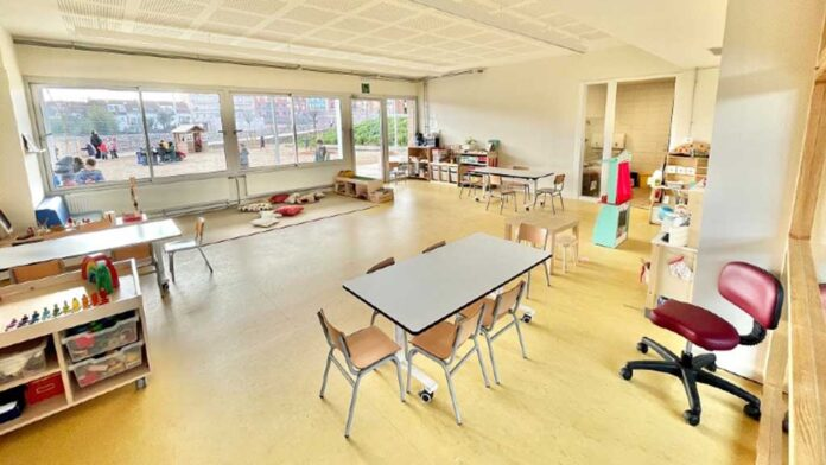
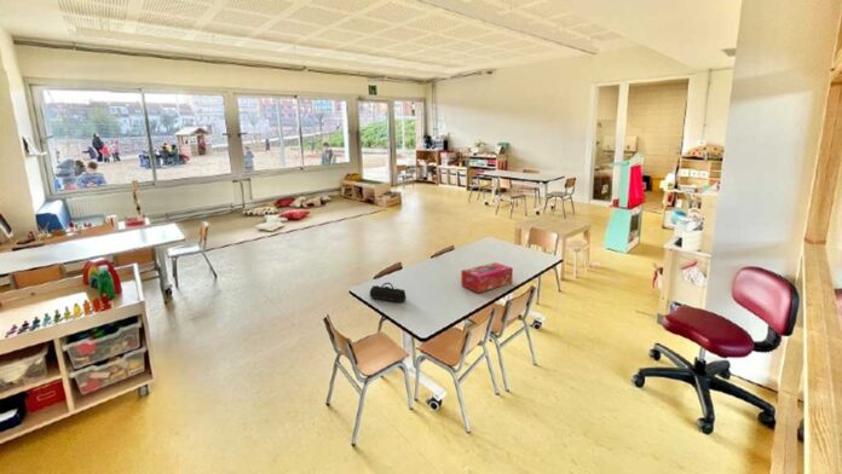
+ pencil case [369,282,408,304]
+ tissue box [460,261,514,294]
